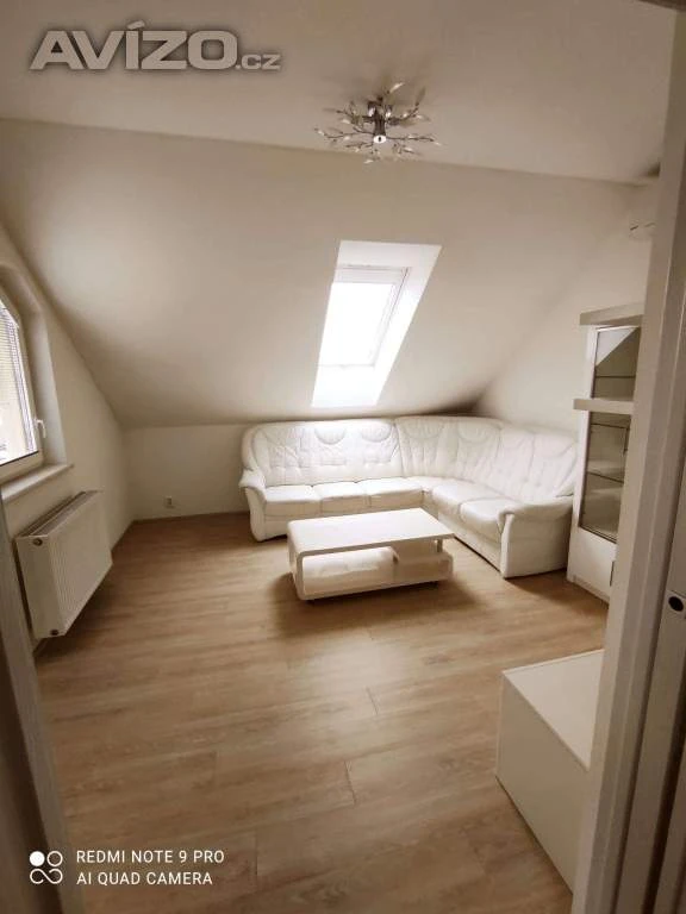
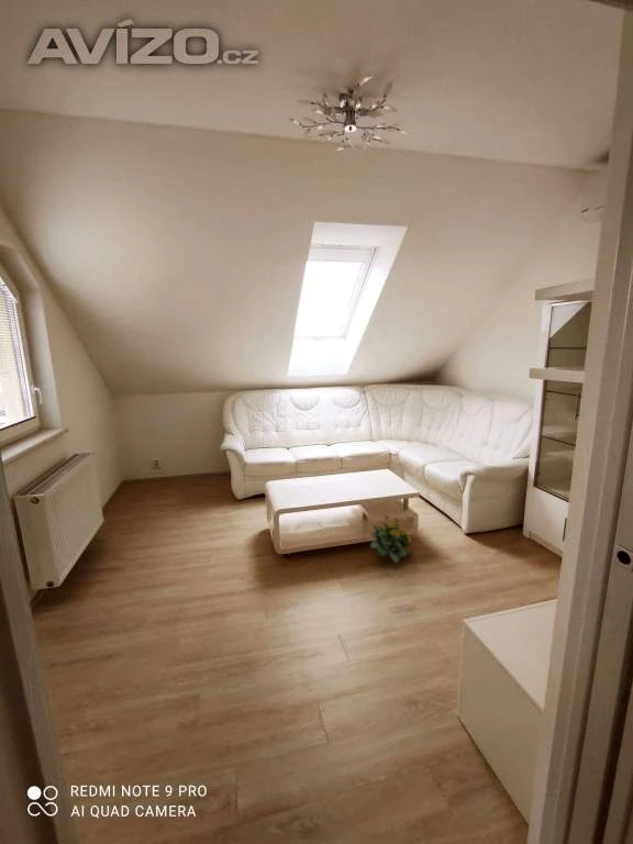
+ flowering plant [369,513,413,564]
